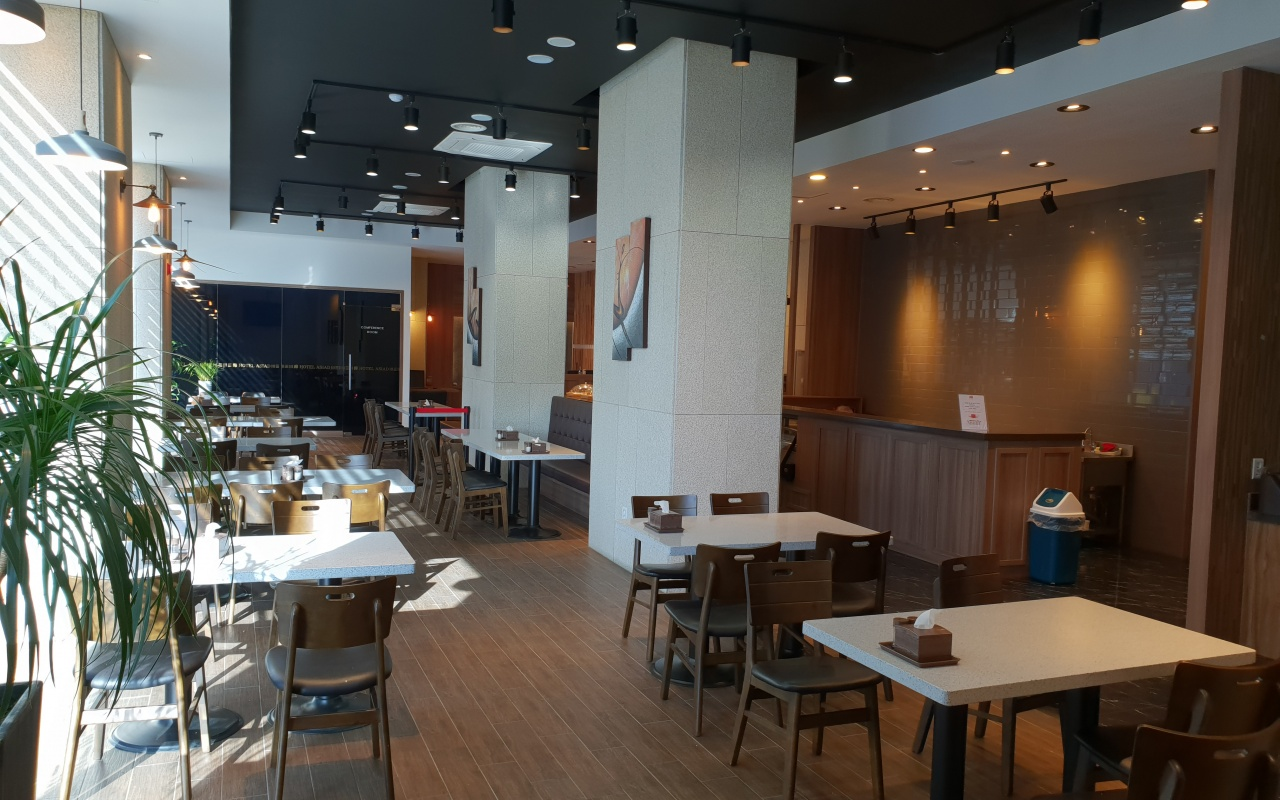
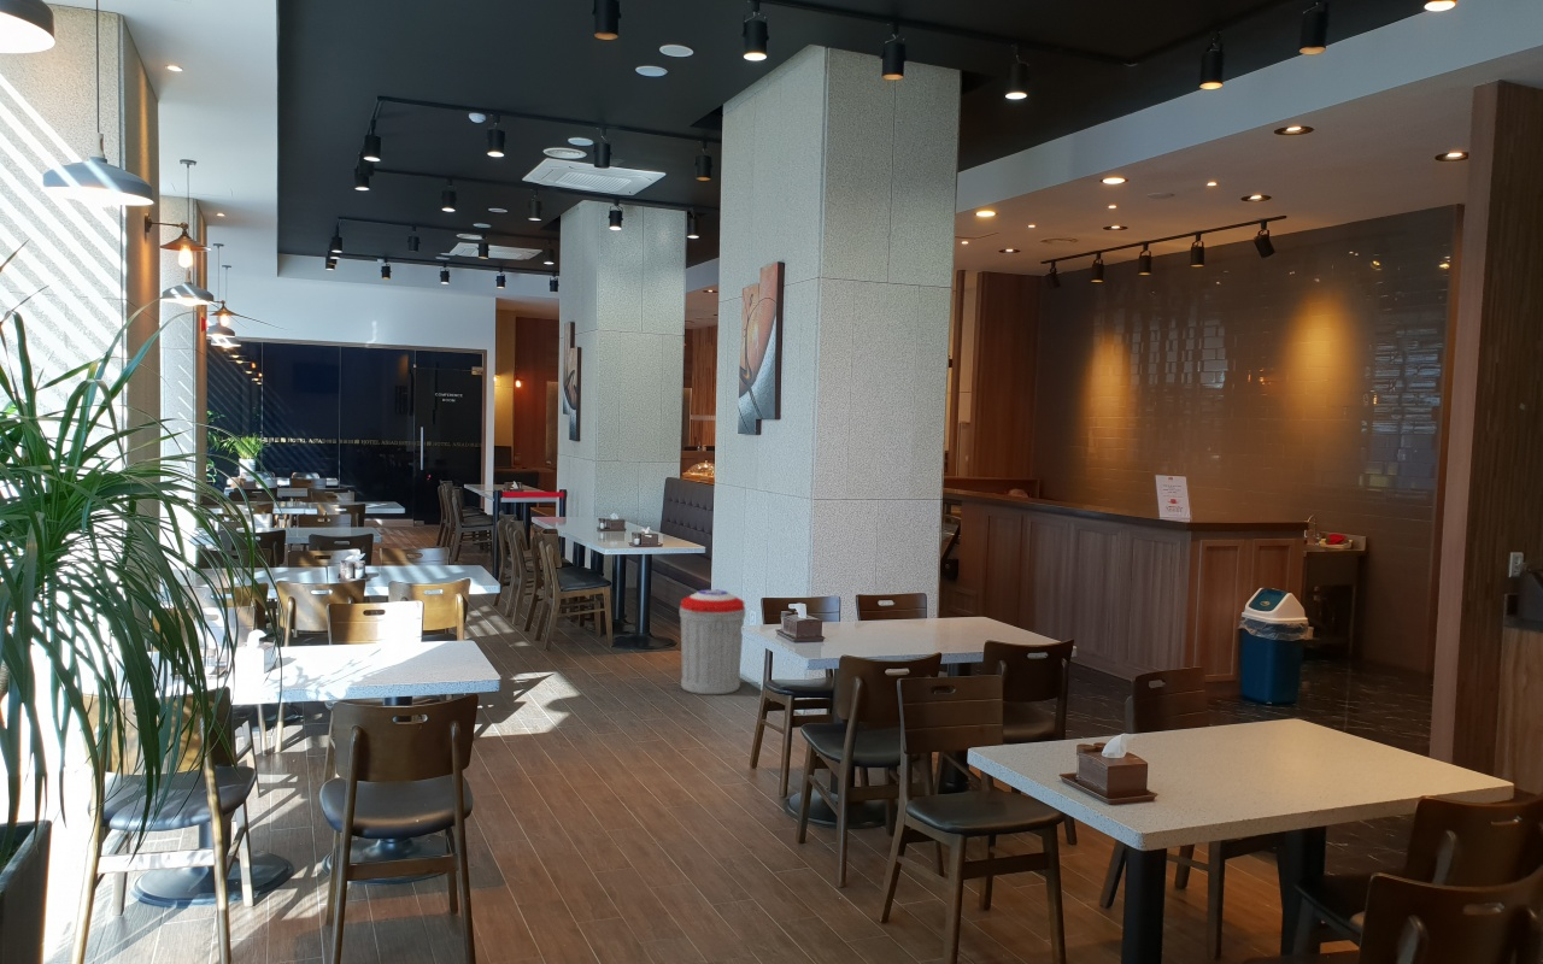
+ trash can [679,588,746,695]
